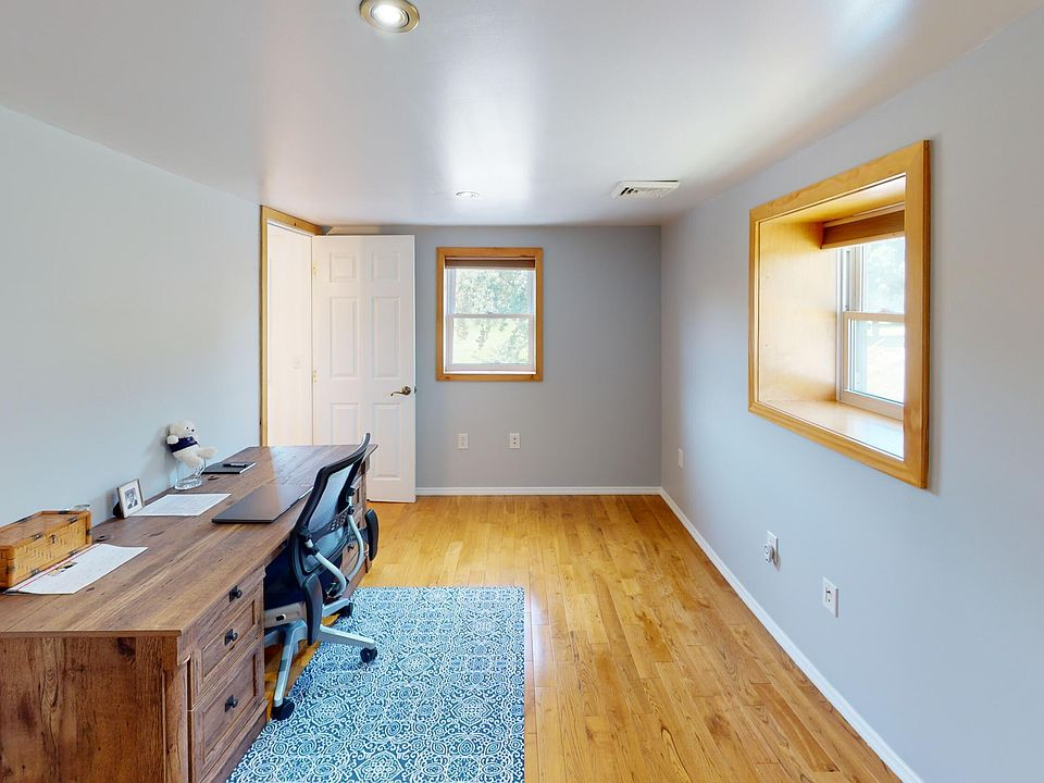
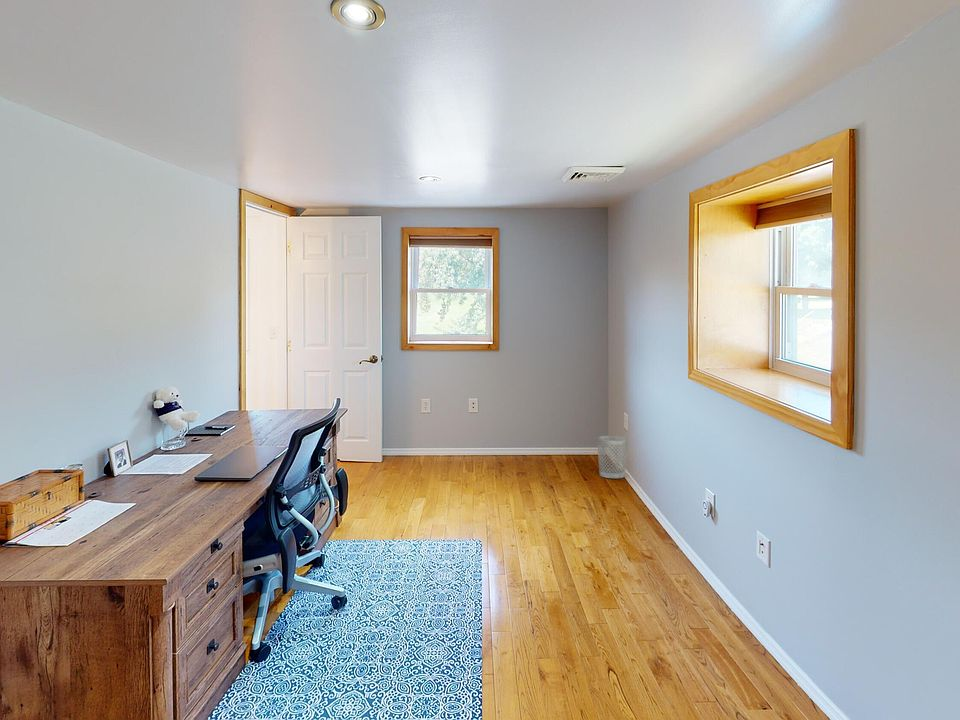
+ wastebasket [596,435,629,479]
